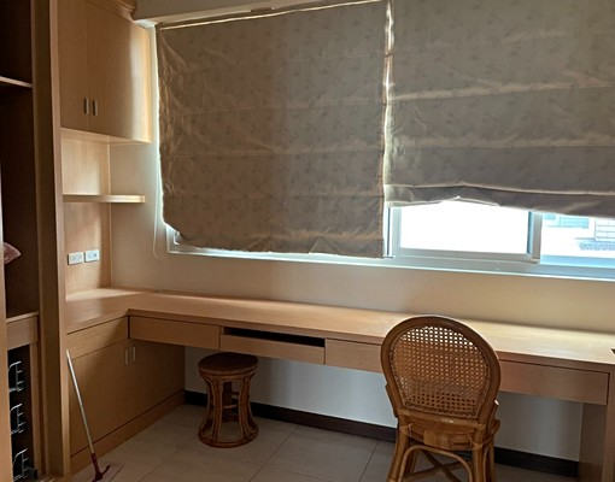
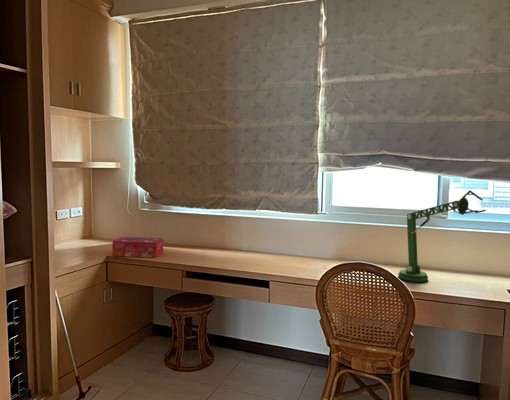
+ tissue box [112,236,164,259]
+ desk lamp [397,189,487,283]
